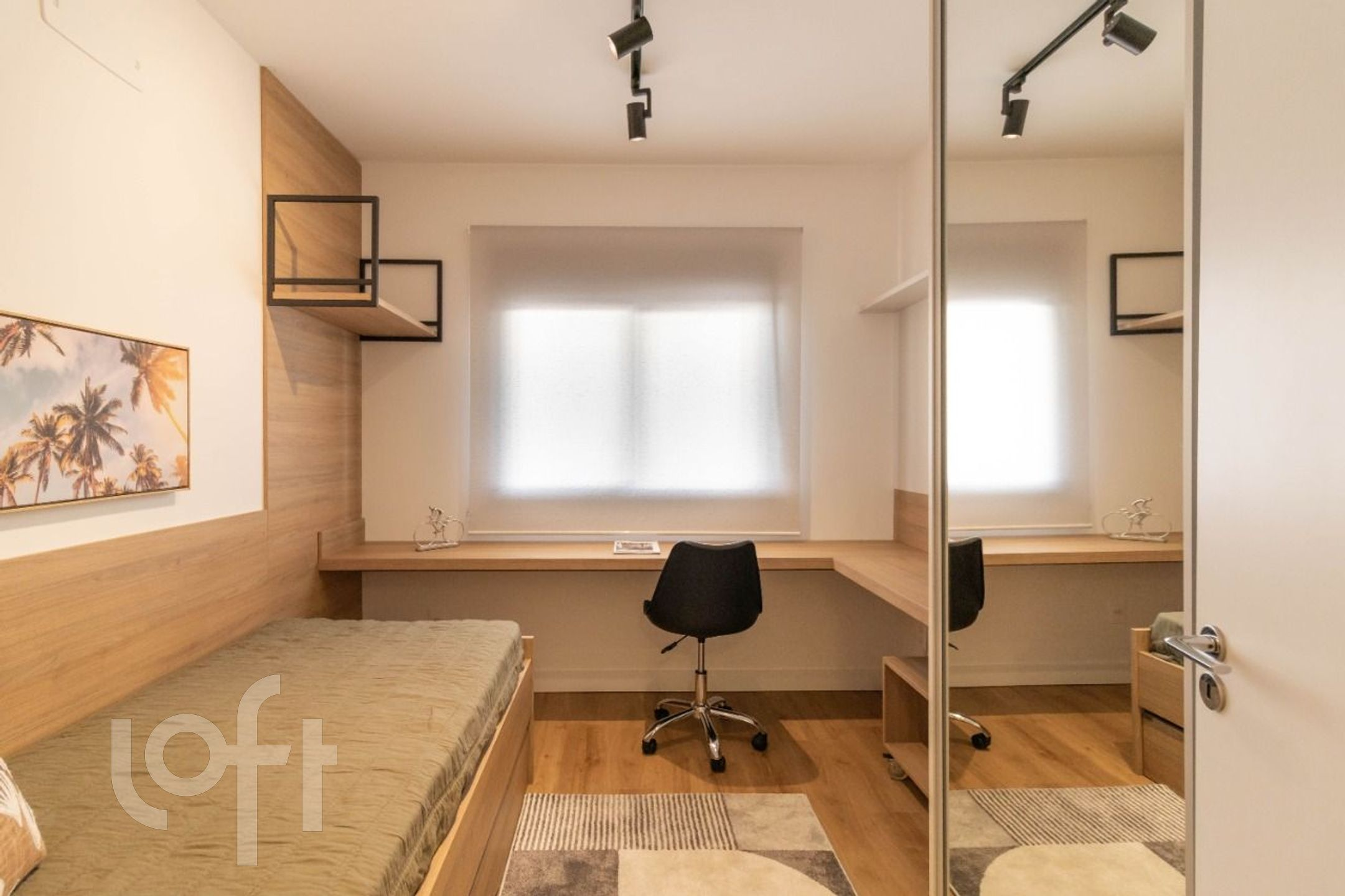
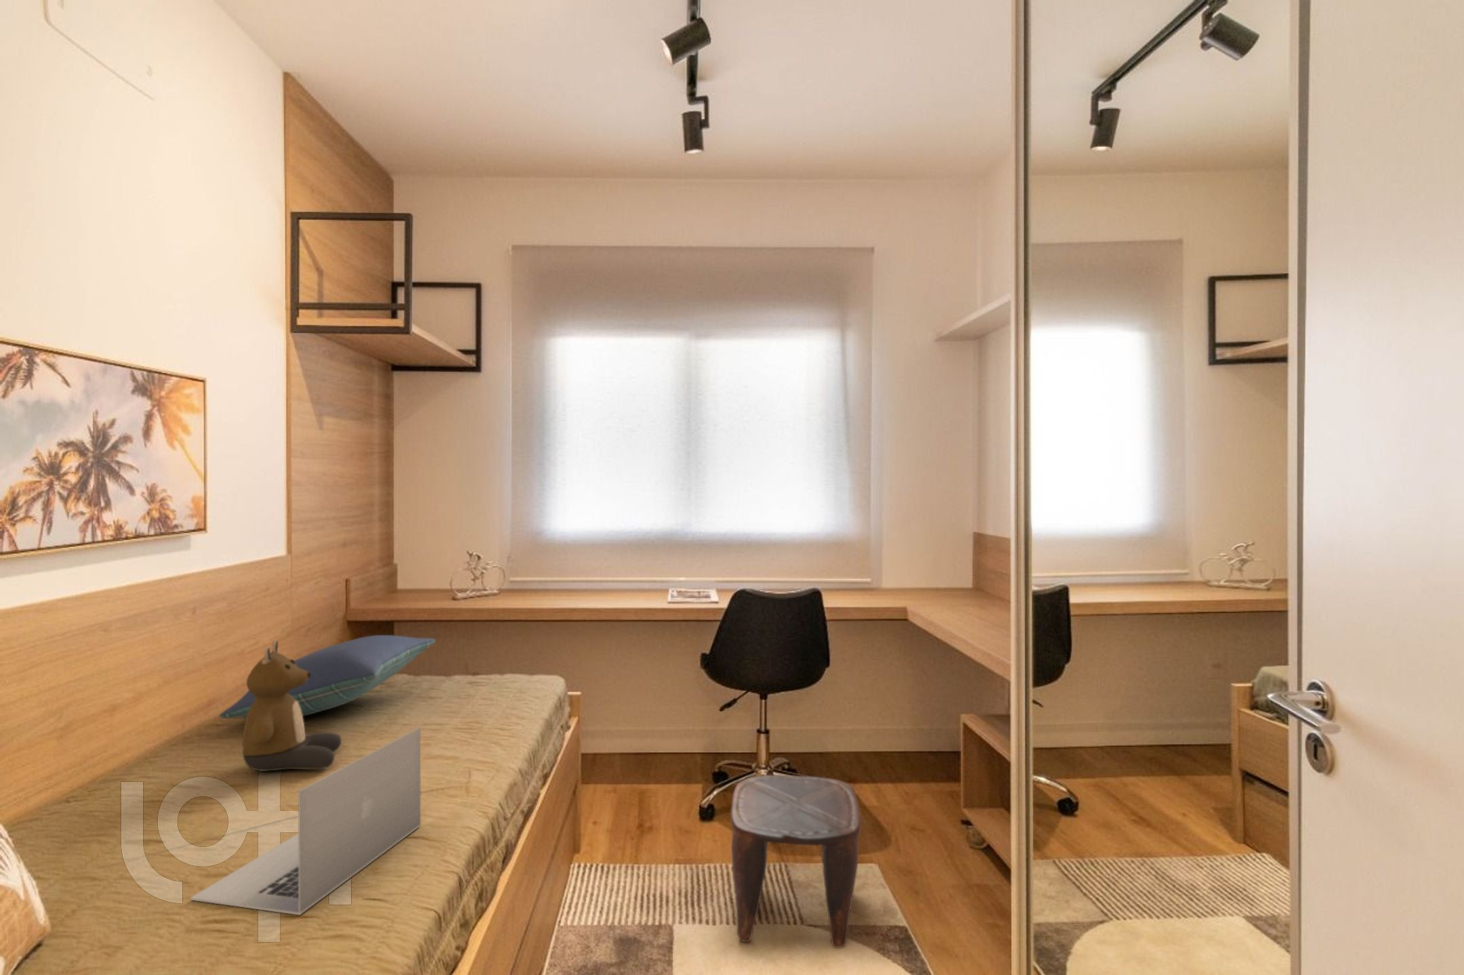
+ bear [242,639,342,772]
+ pillow [219,634,436,719]
+ stool [729,775,862,949]
+ laptop [189,727,421,916]
